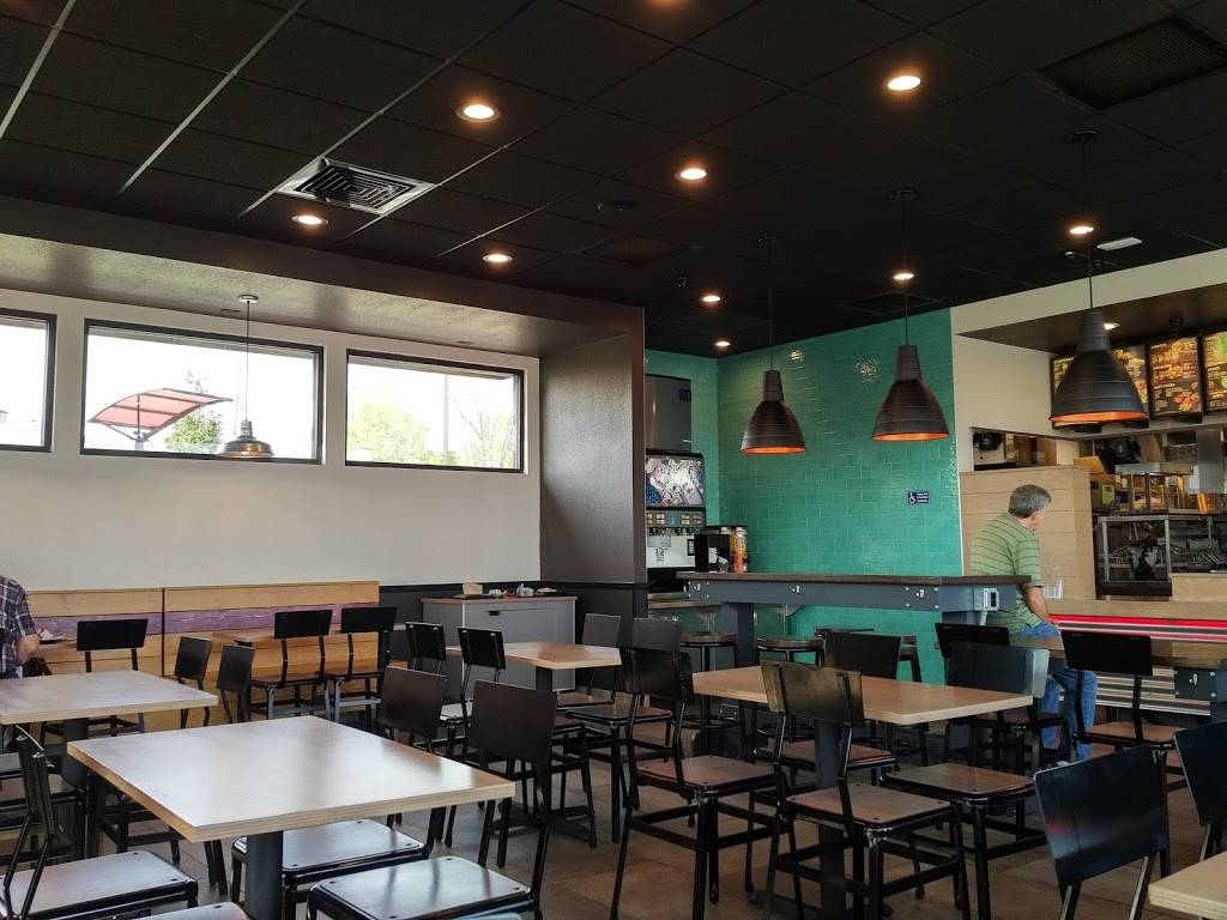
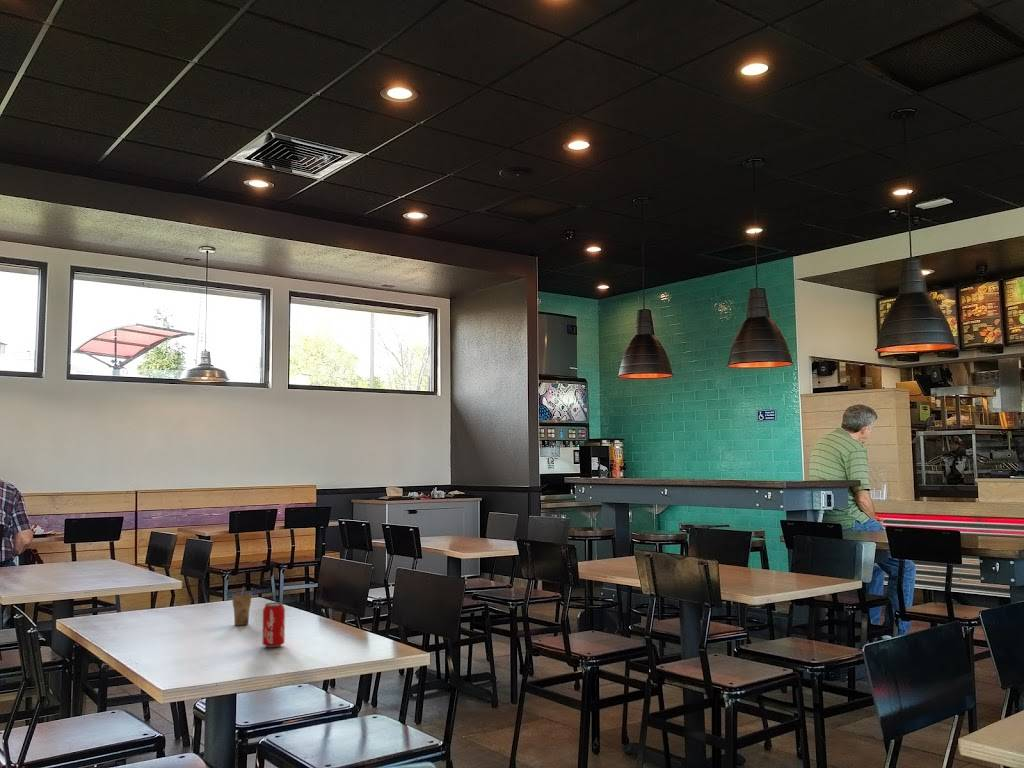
+ cup [232,585,252,626]
+ soda can [262,601,286,649]
